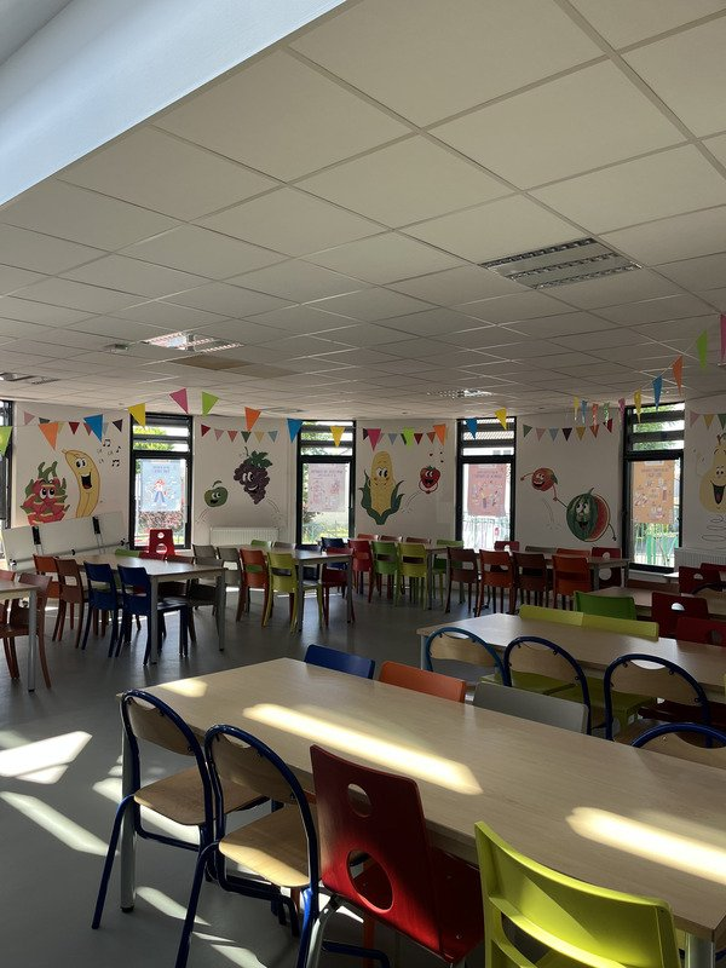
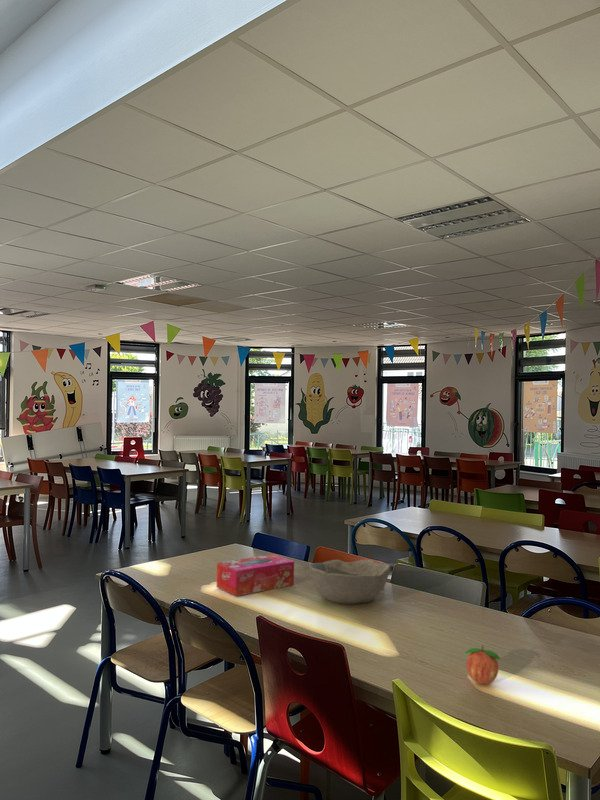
+ fruit [464,644,501,685]
+ tissue box [215,553,295,597]
+ bowl [308,559,391,605]
